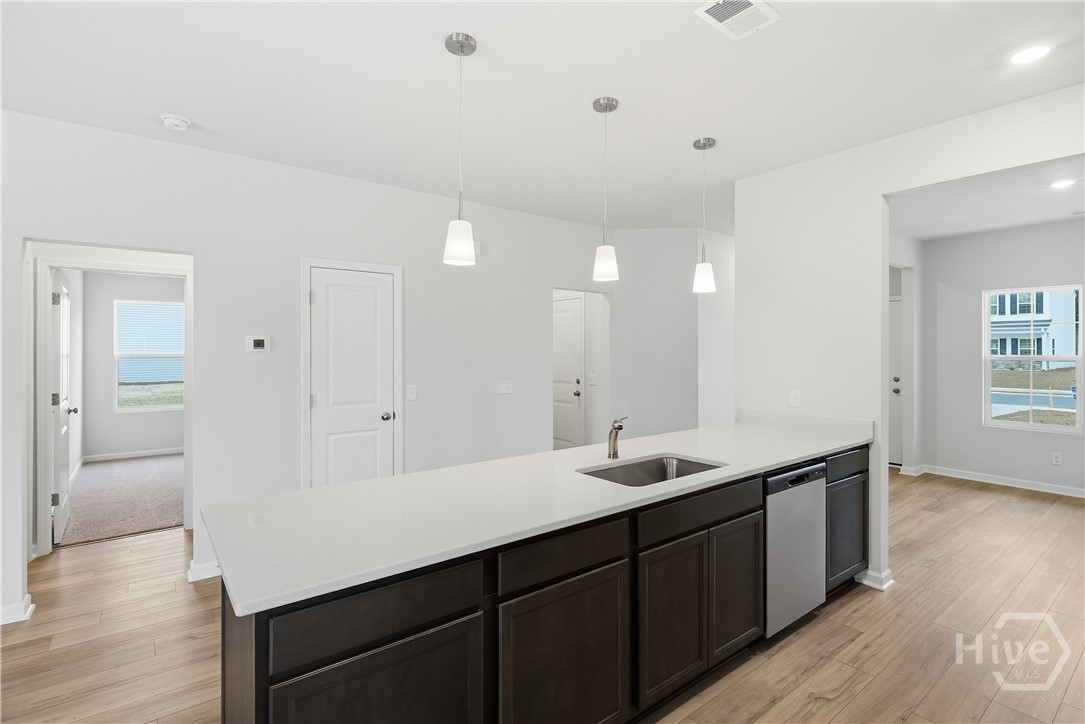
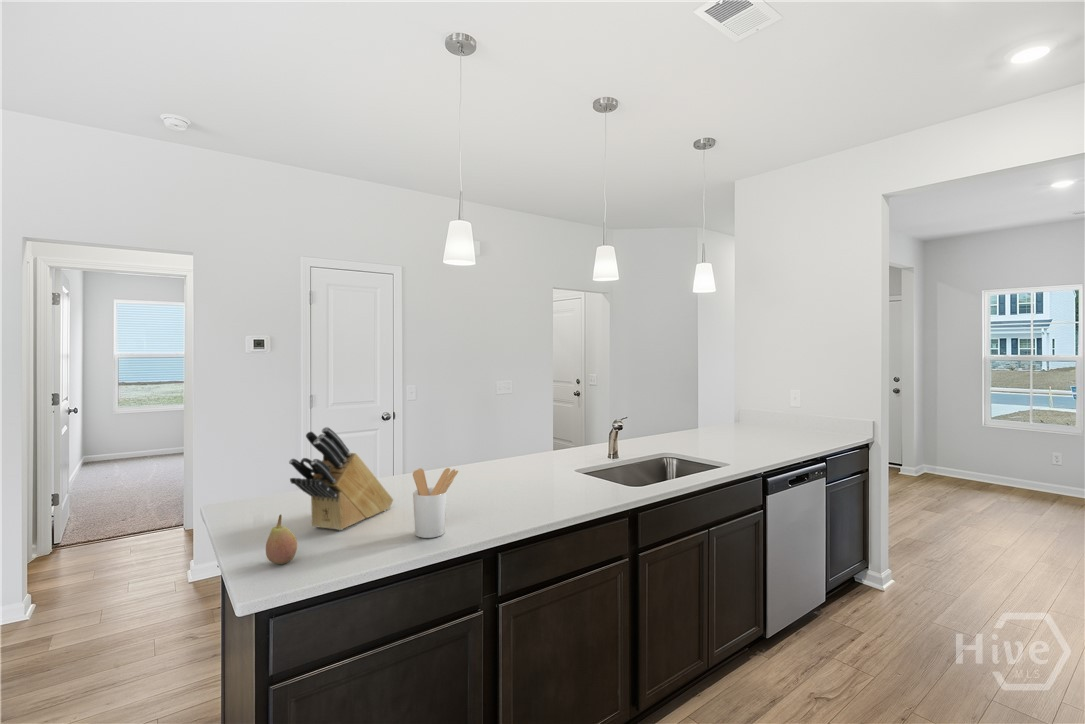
+ fruit [265,514,298,565]
+ utensil holder [412,467,459,539]
+ knife block [288,426,394,531]
